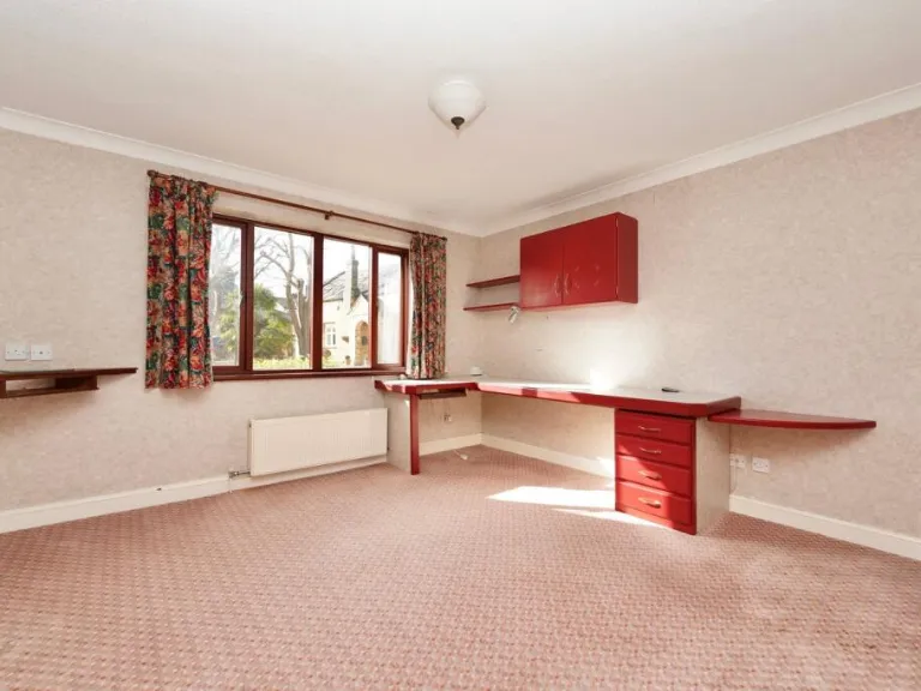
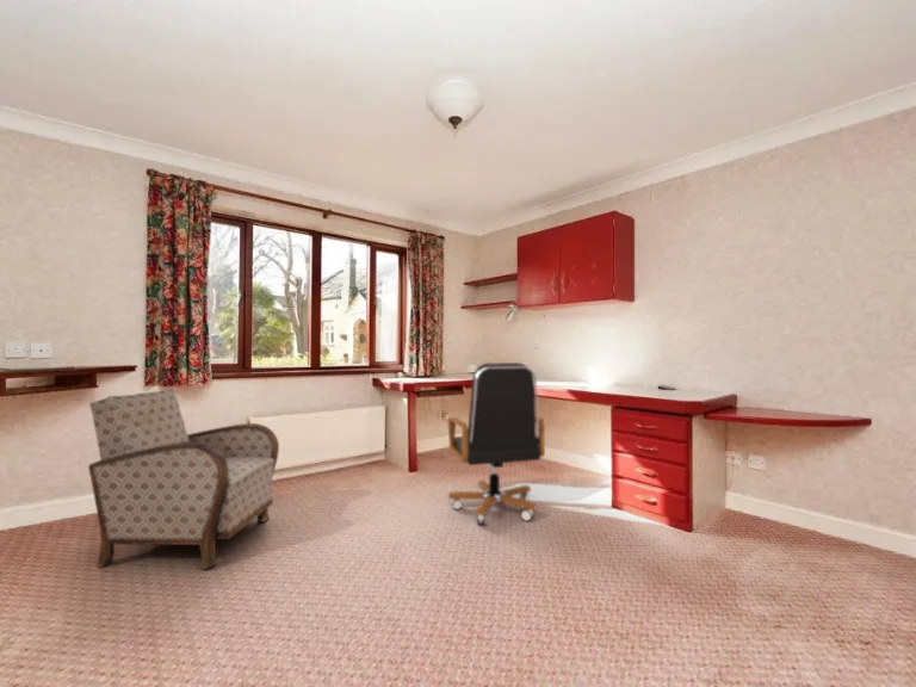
+ office chair [447,361,546,526]
+ armchair [87,388,280,570]
